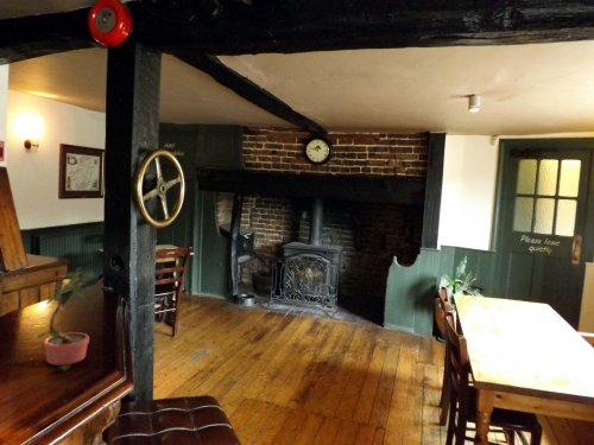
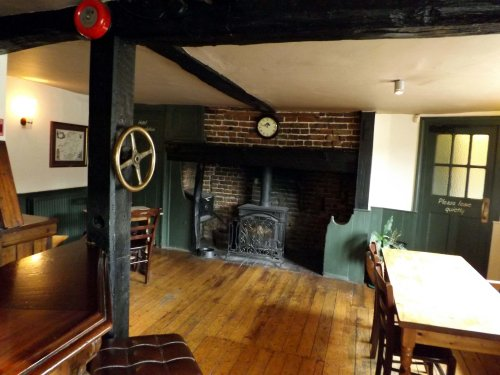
- potted plant [36,266,95,371]
